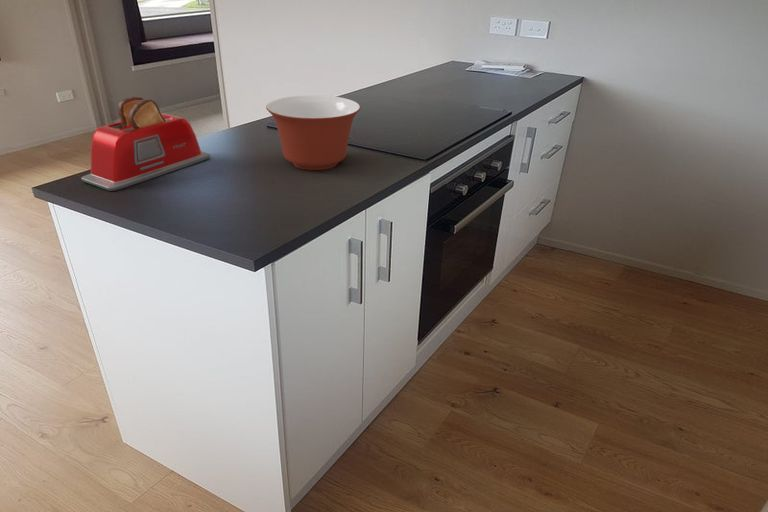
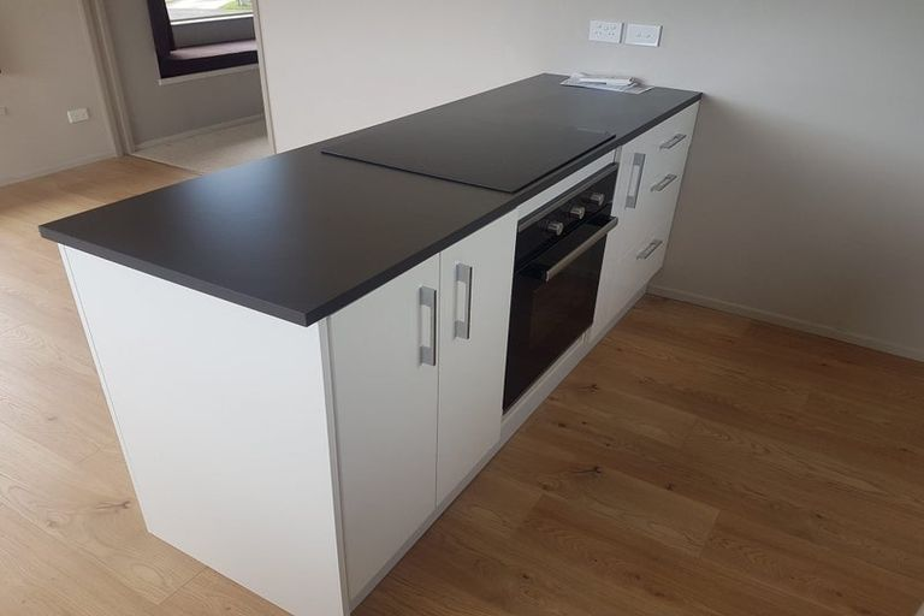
- mixing bowl [265,94,361,171]
- toaster [80,96,211,192]
